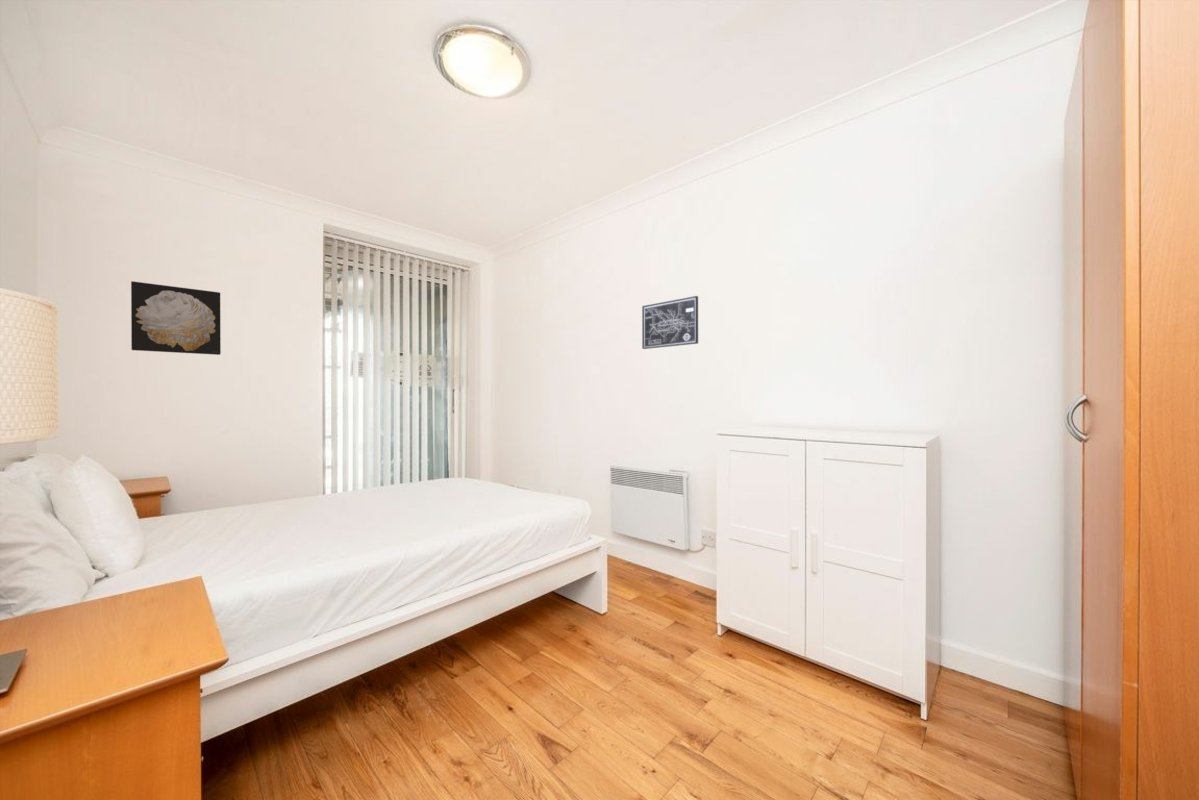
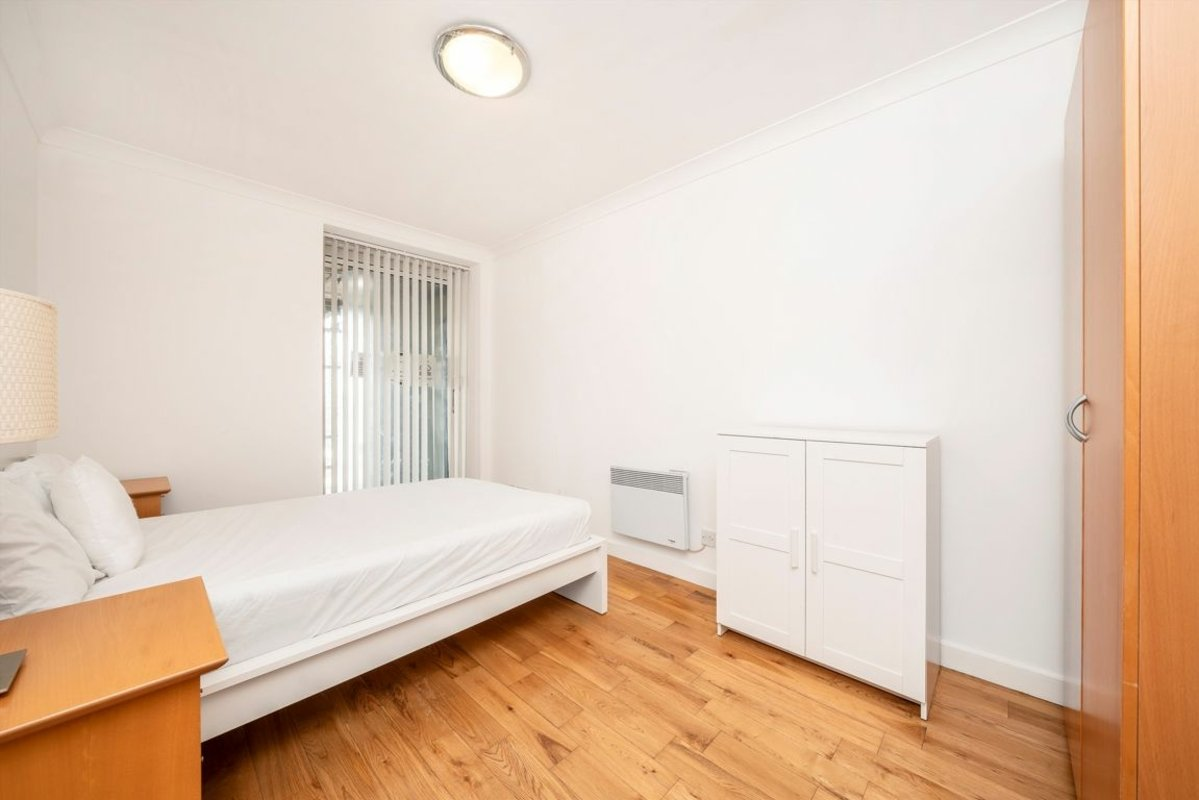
- wall art [641,295,699,350]
- wall art [130,280,222,356]
